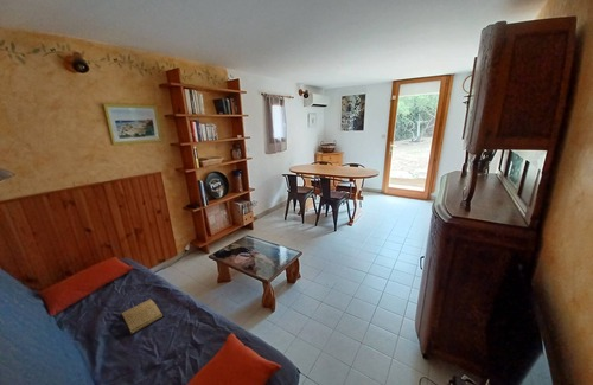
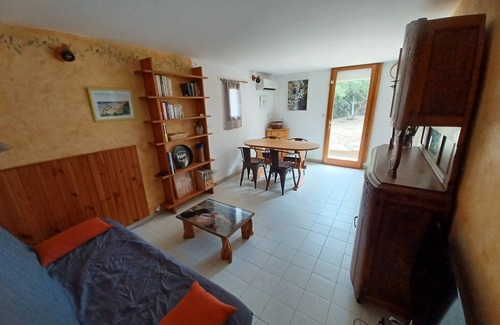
- book [120,297,165,336]
